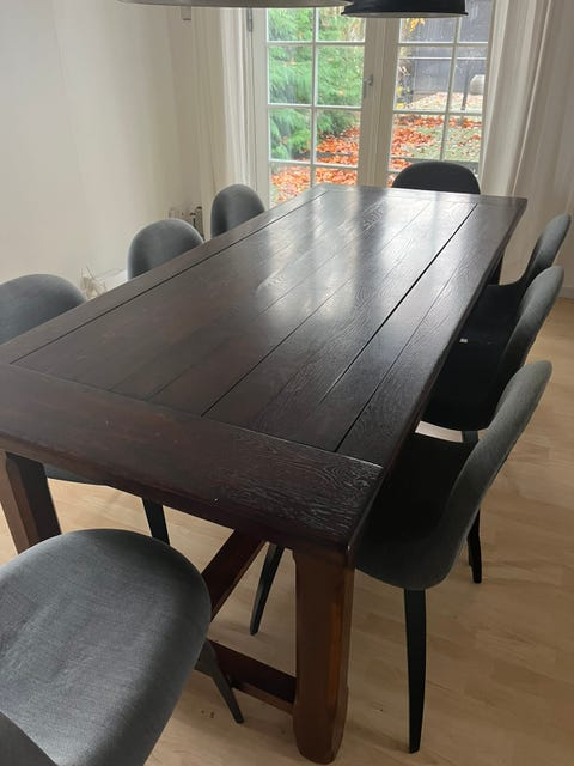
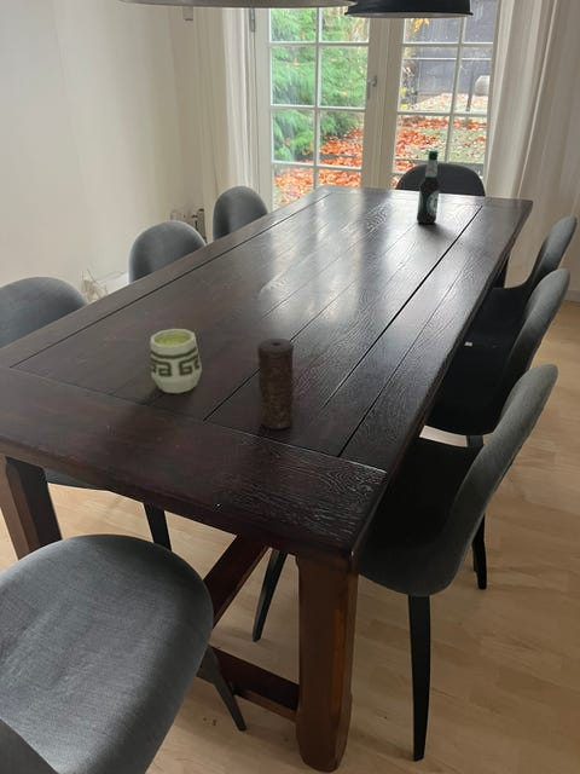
+ bottle [416,149,441,225]
+ candle [256,337,296,431]
+ cup [150,328,203,394]
